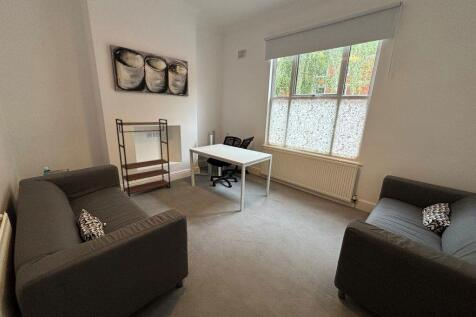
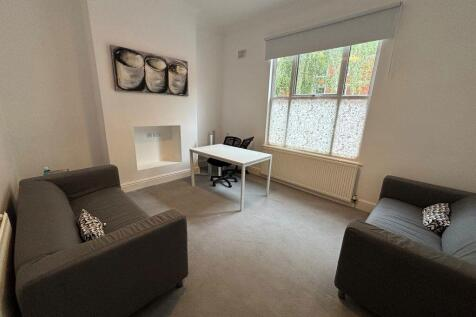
- bookshelf [114,118,171,198]
